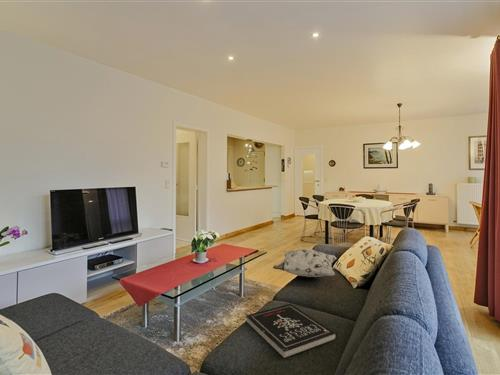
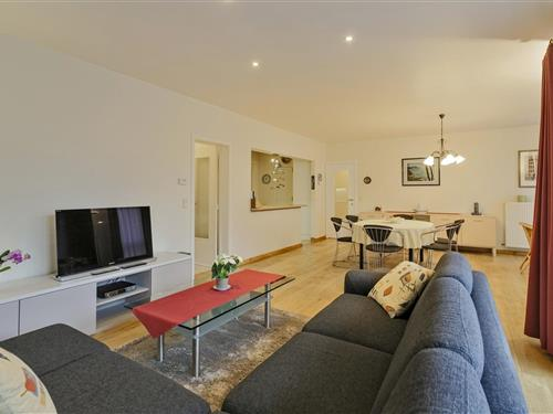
- decorative pillow [272,248,338,278]
- book [245,303,338,359]
